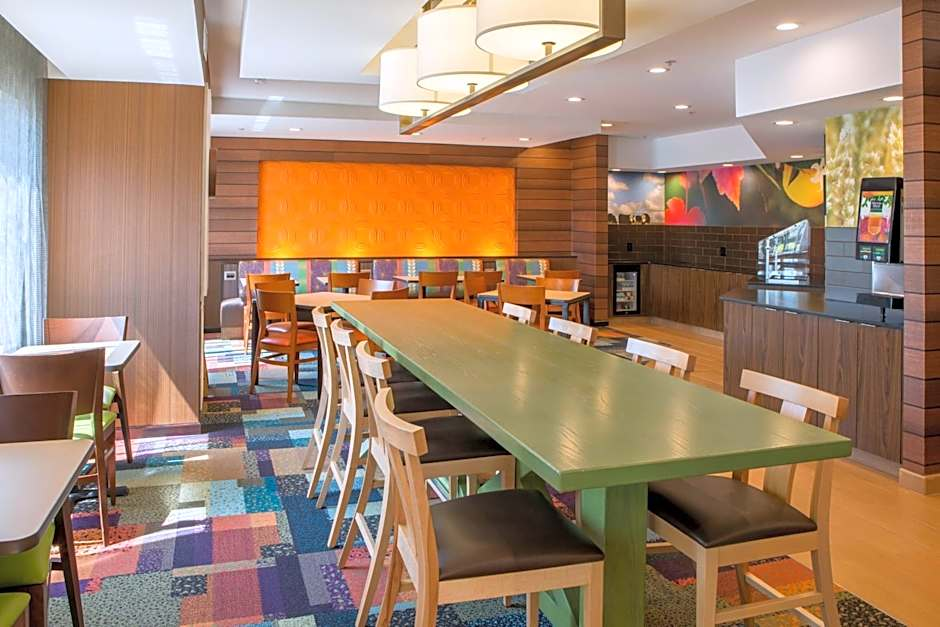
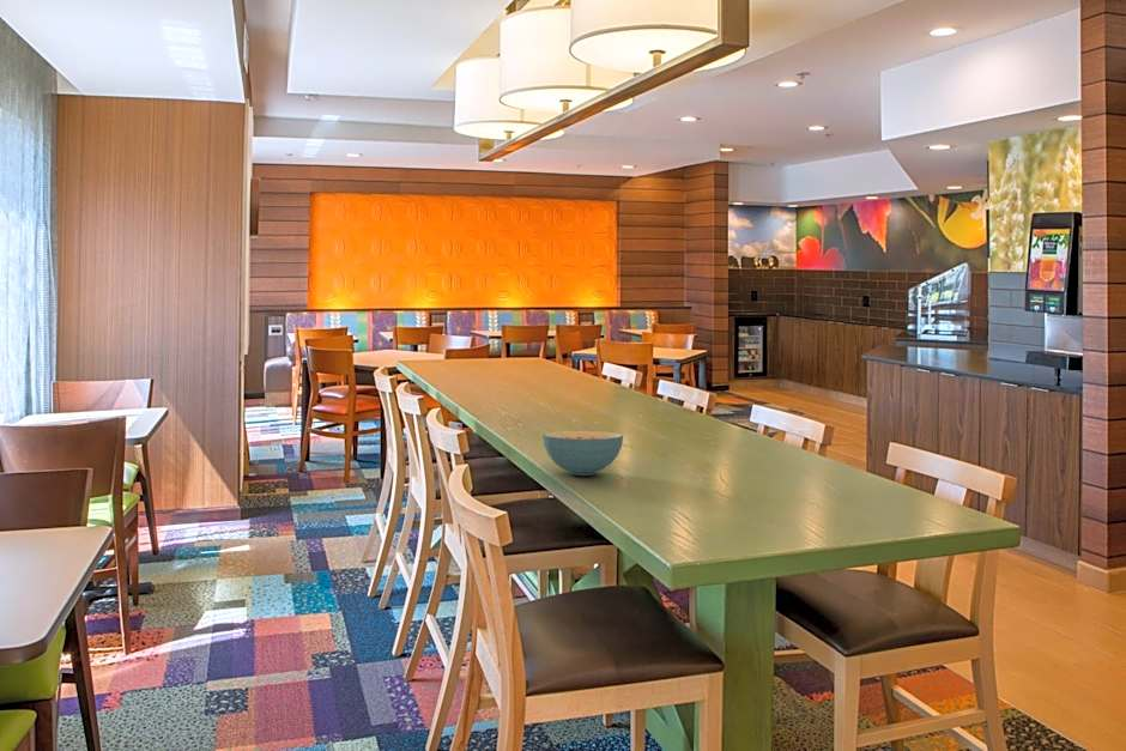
+ cereal bowl [541,430,624,477]
